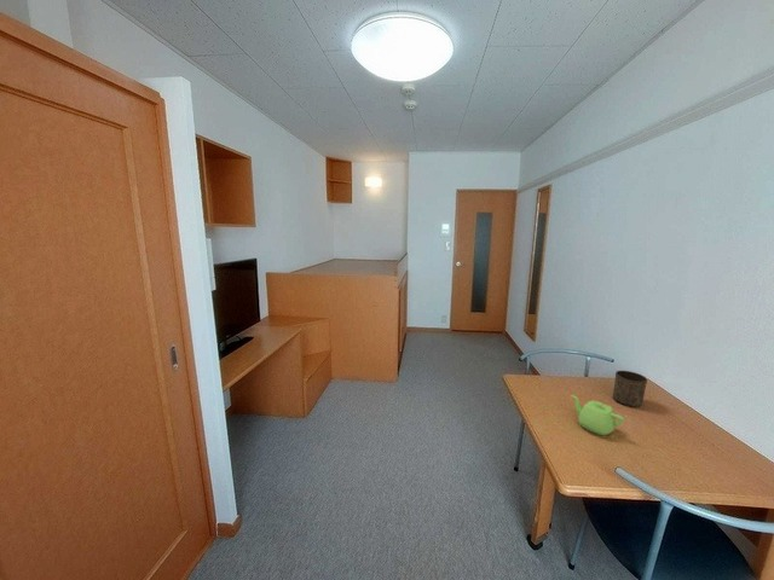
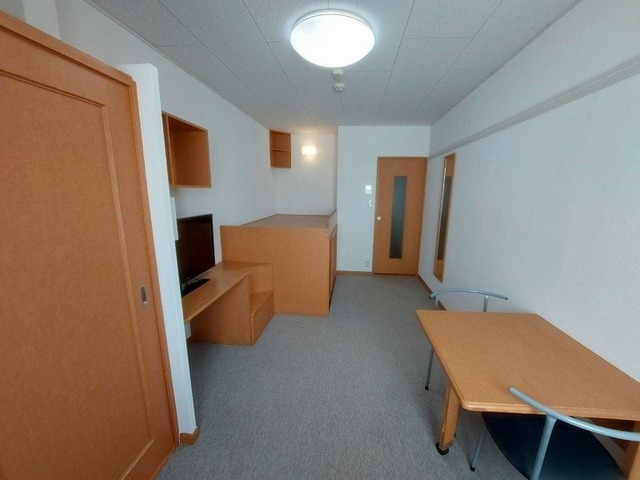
- cup [612,370,648,408]
- teapot [571,394,625,436]
